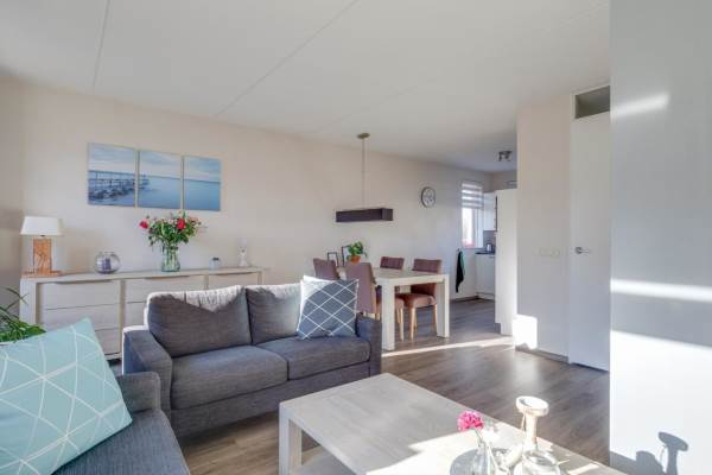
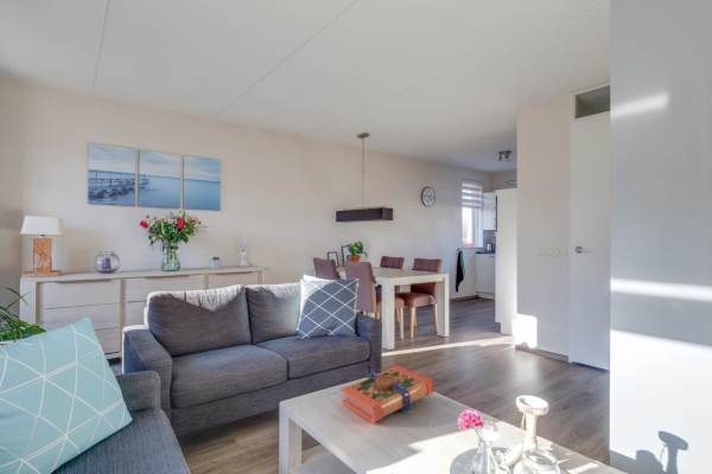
+ book [339,364,436,424]
